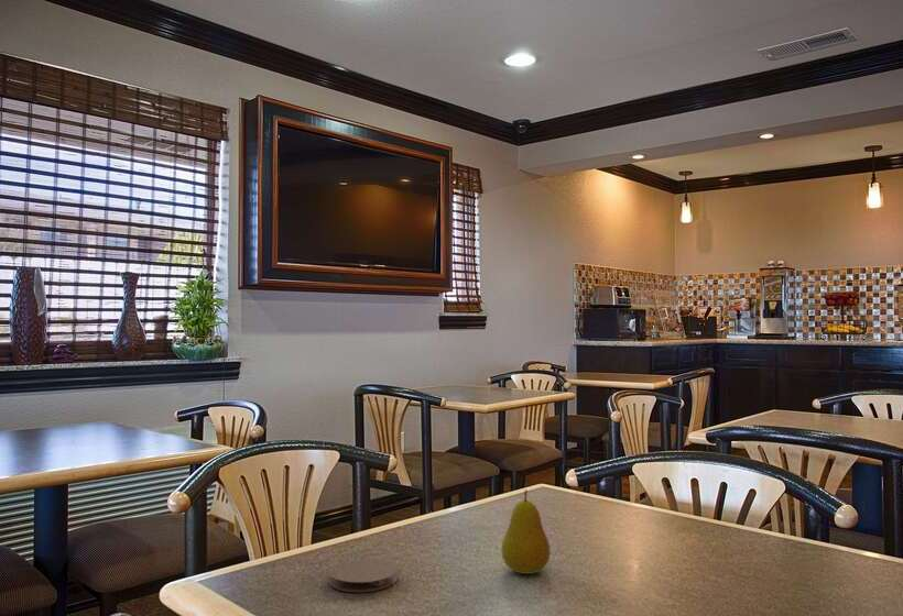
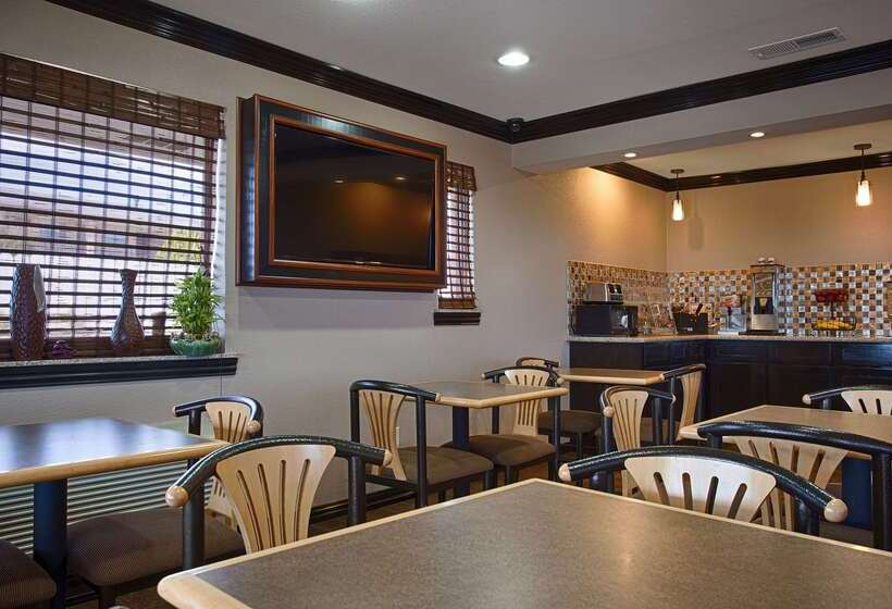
- coaster [327,558,398,593]
- fruit [500,490,552,575]
